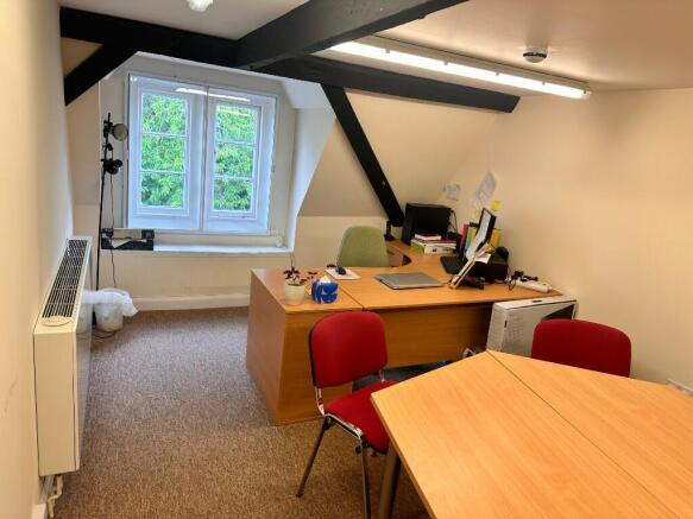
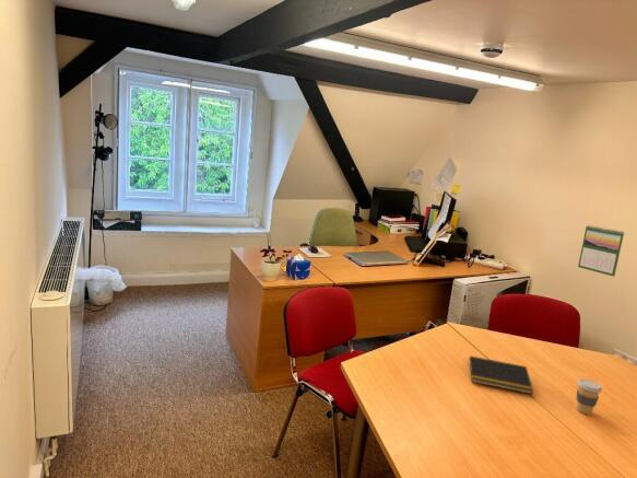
+ calendar [577,224,625,278]
+ notepad [467,354,534,395]
+ coffee cup [576,378,603,416]
